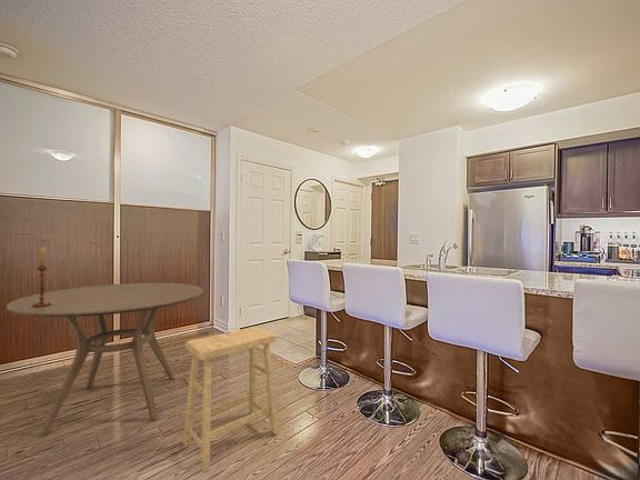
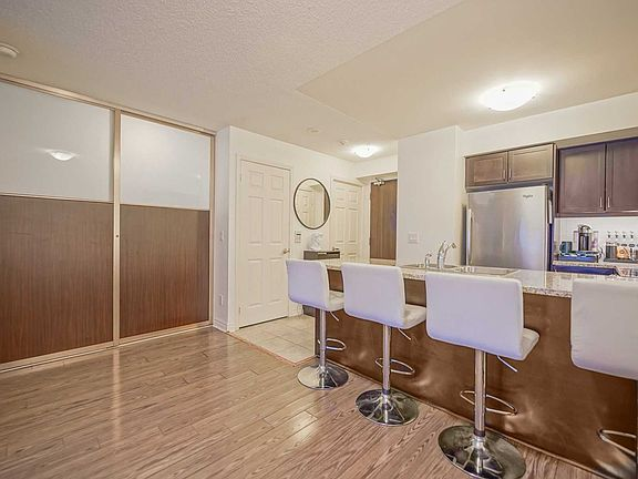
- dining table [6,282,204,437]
- candlestick [31,246,51,308]
- stool [181,326,280,472]
